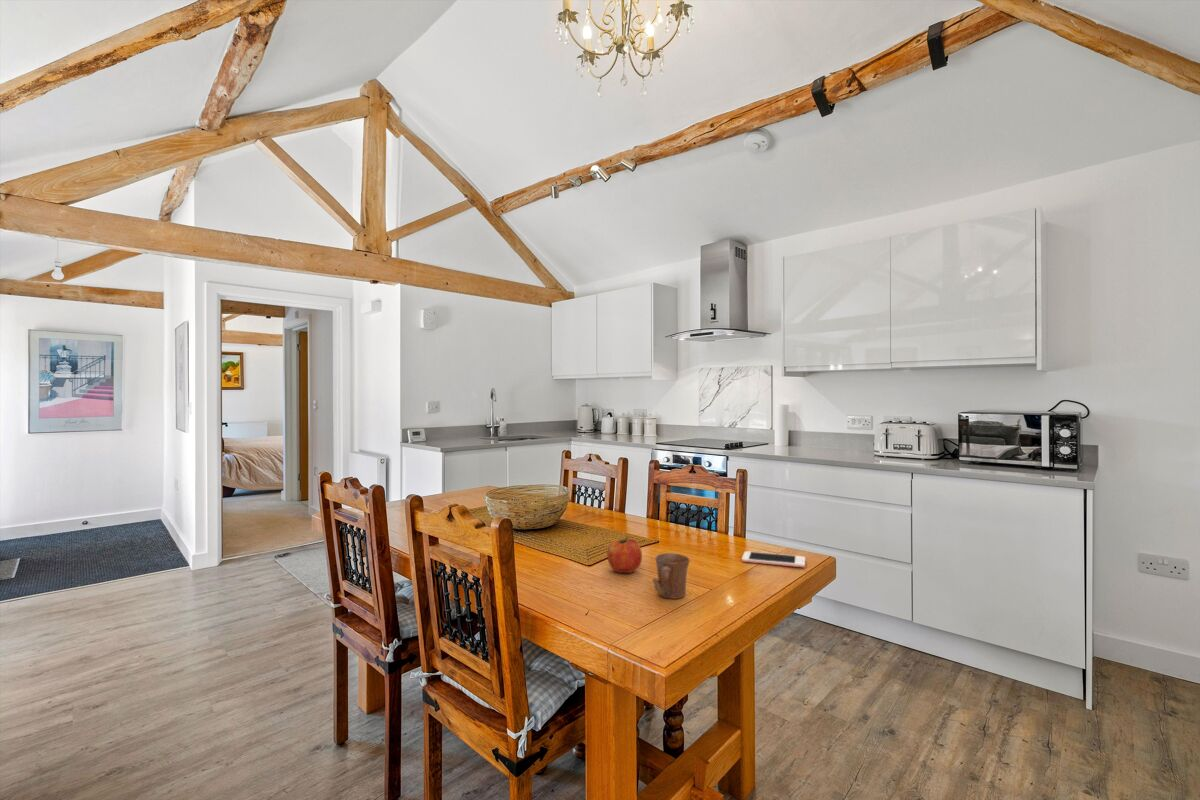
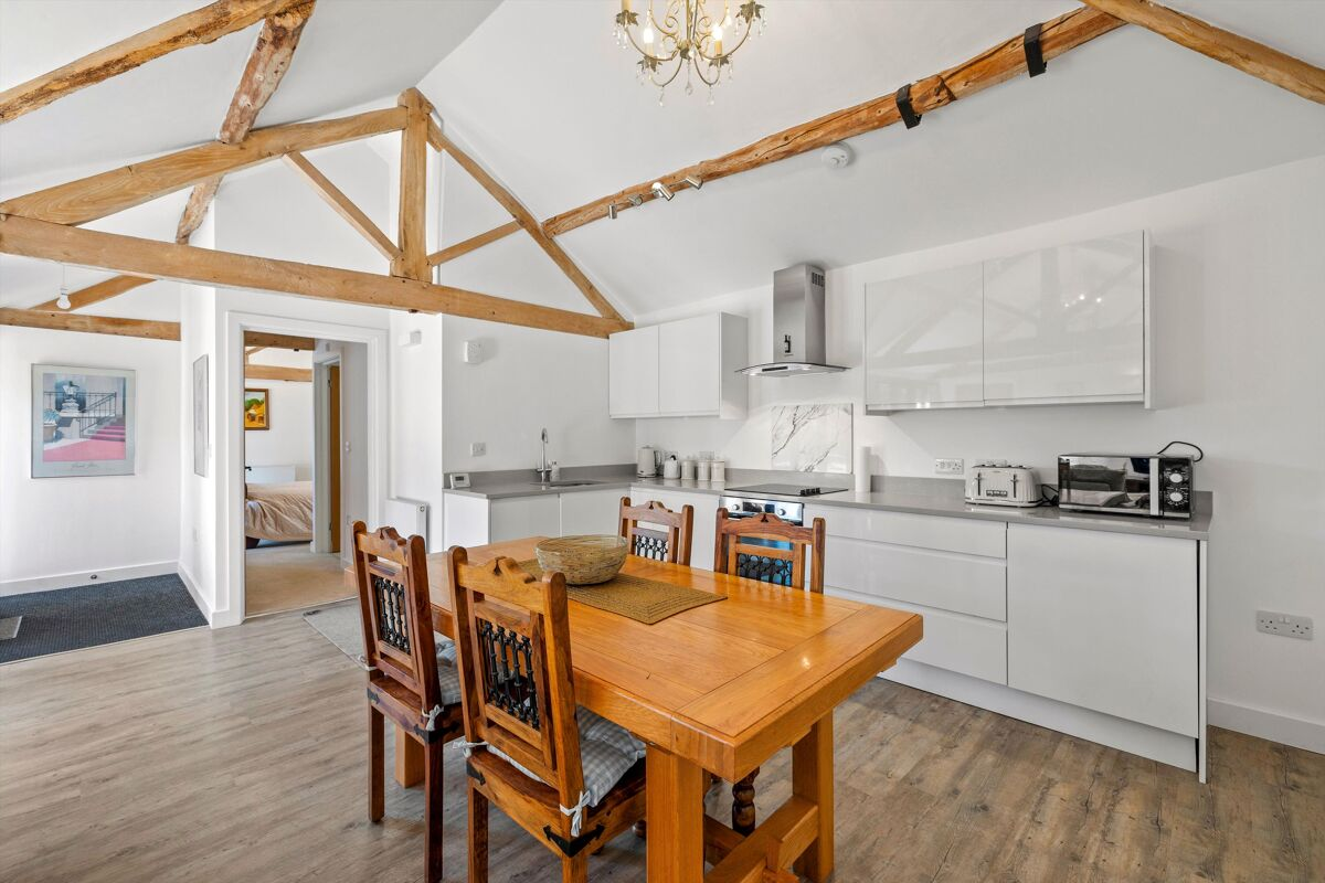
- mug [651,552,691,600]
- fruit [606,535,643,574]
- cell phone [741,550,806,568]
